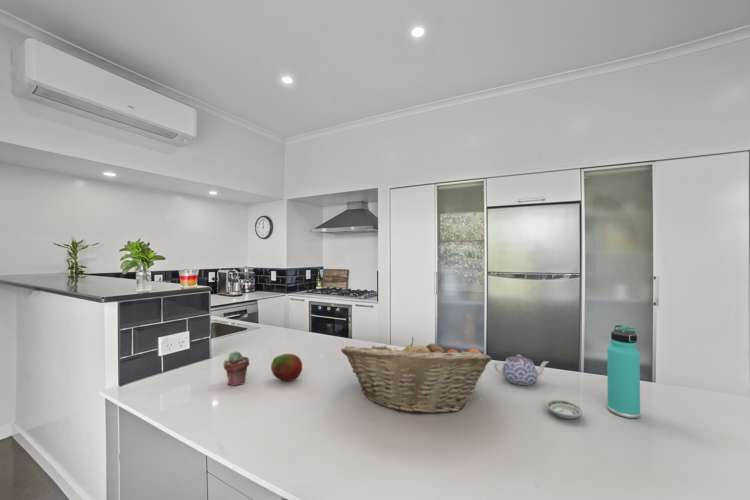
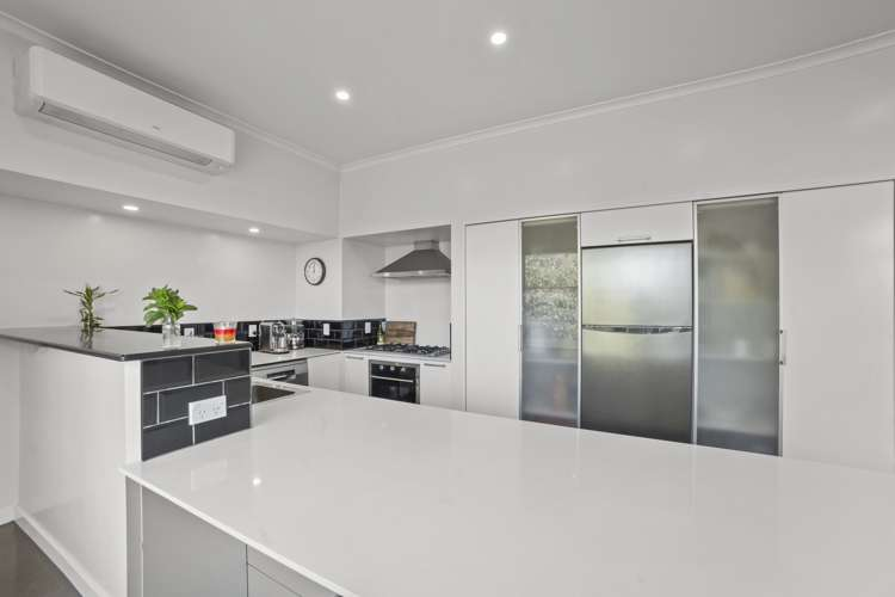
- fruit basket [340,336,492,415]
- potted succulent [223,350,250,386]
- teapot [493,353,550,386]
- thermos bottle [606,324,641,419]
- saucer [544,398,584,420]
- fruit [270,353,303,382]
